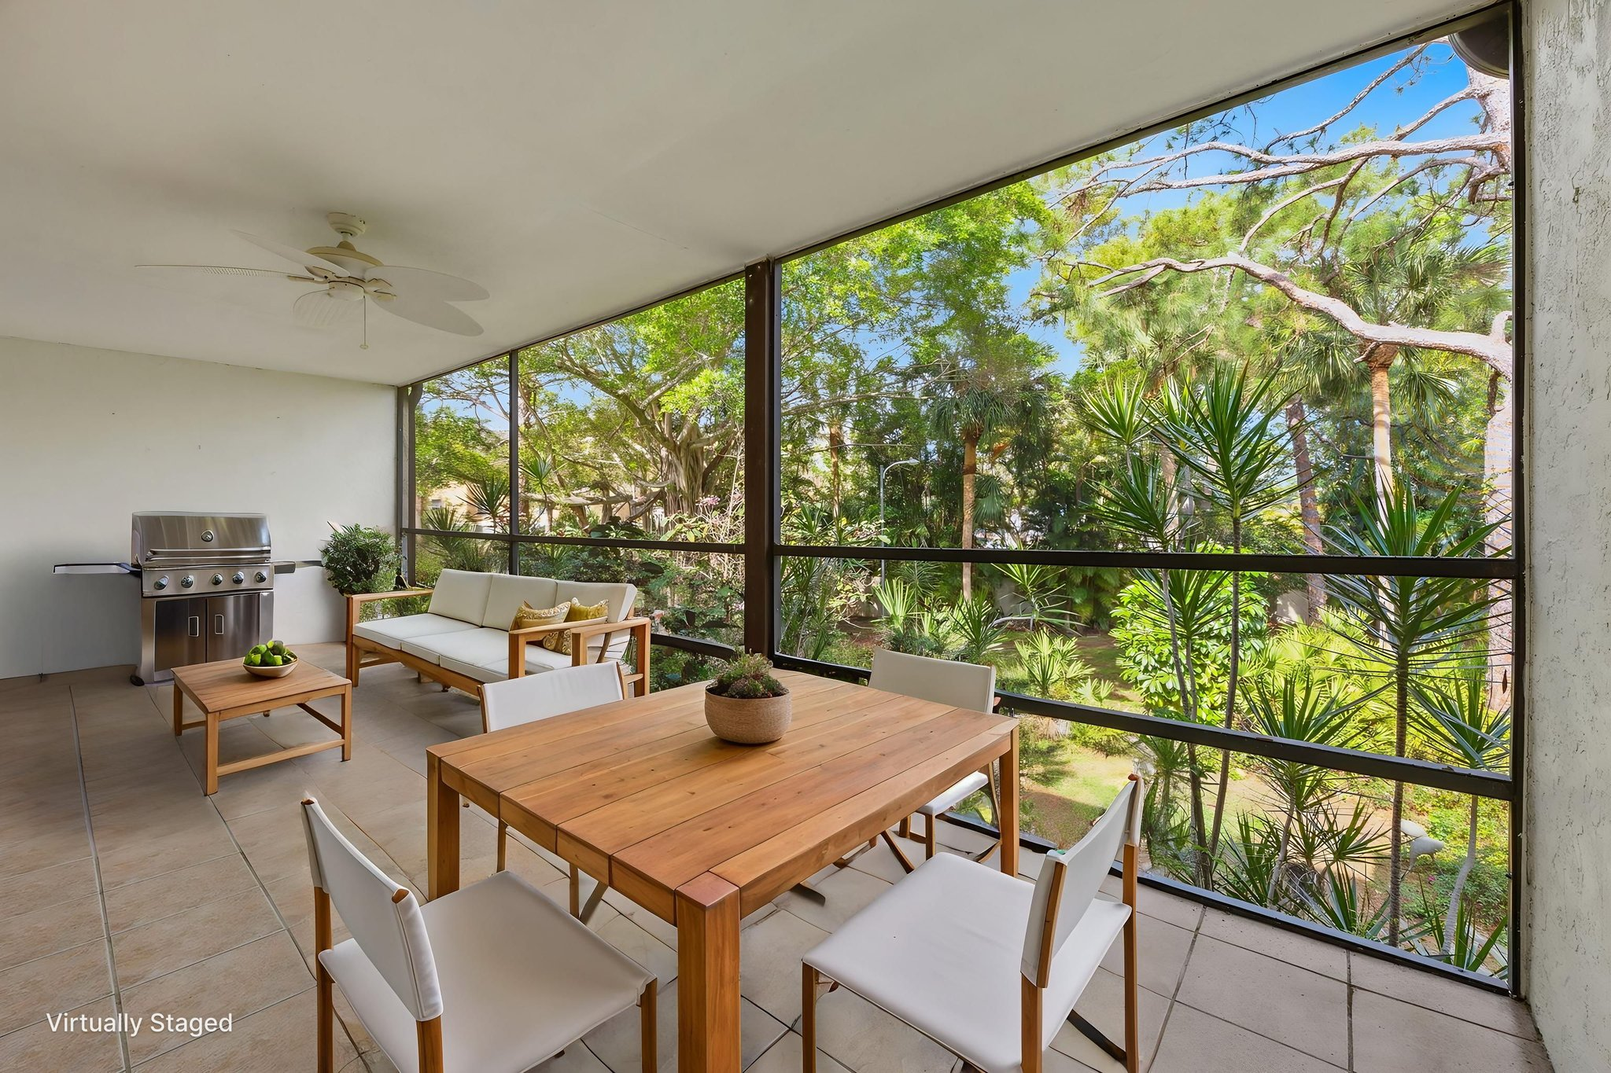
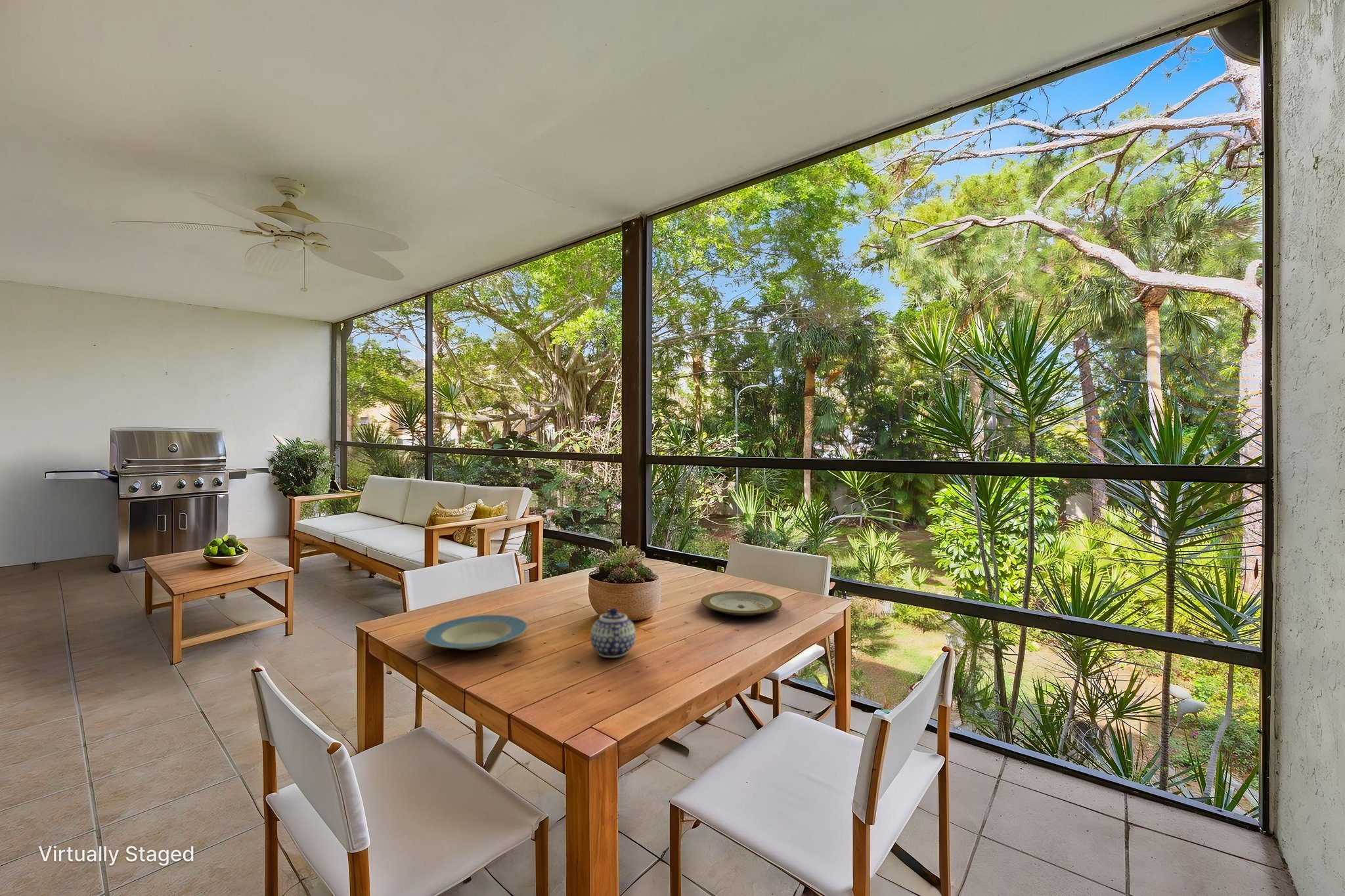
+ teapot [590,607,636,658]
+ plate [423,614,528,651]
+ plate [701,590,783,616]
